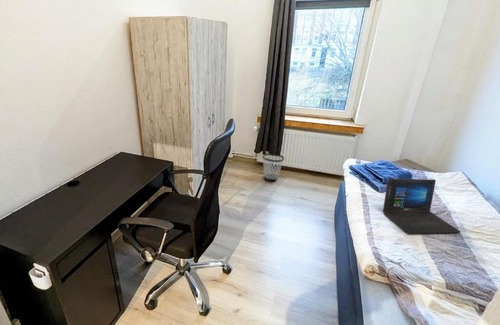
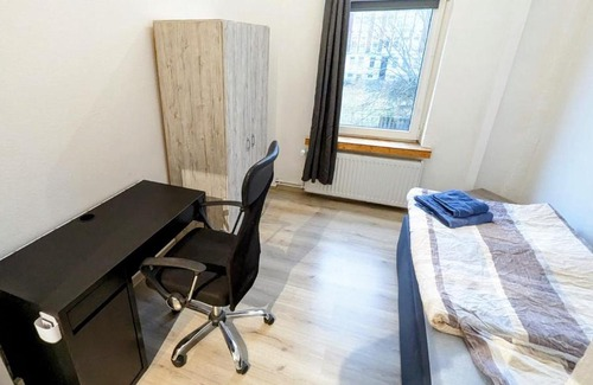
- wastebasket [262,152,285,182]
- laptop [382,178,461,235]
